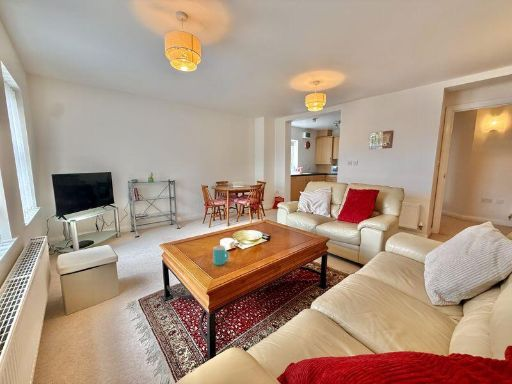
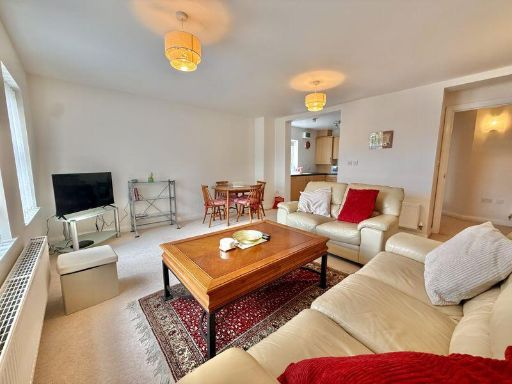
- cup [212,244,230,266]
